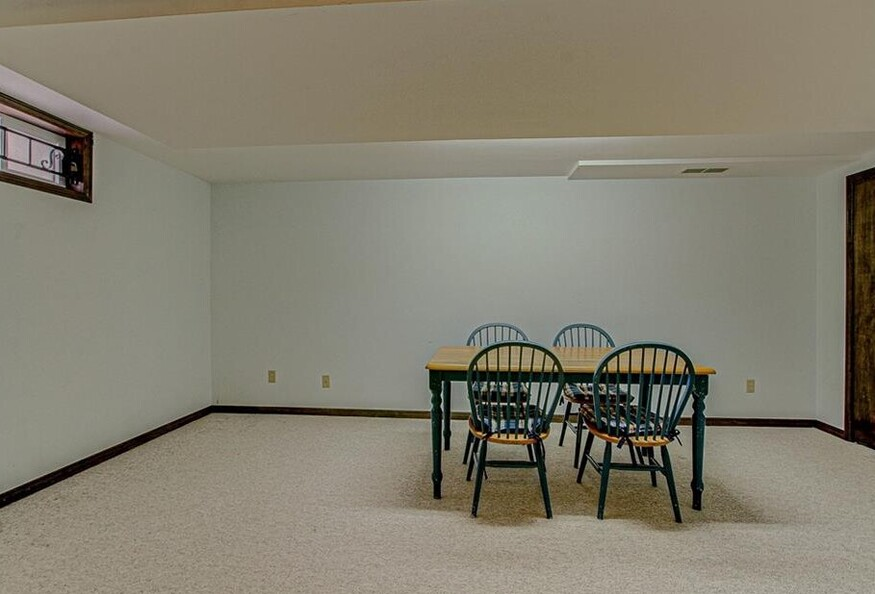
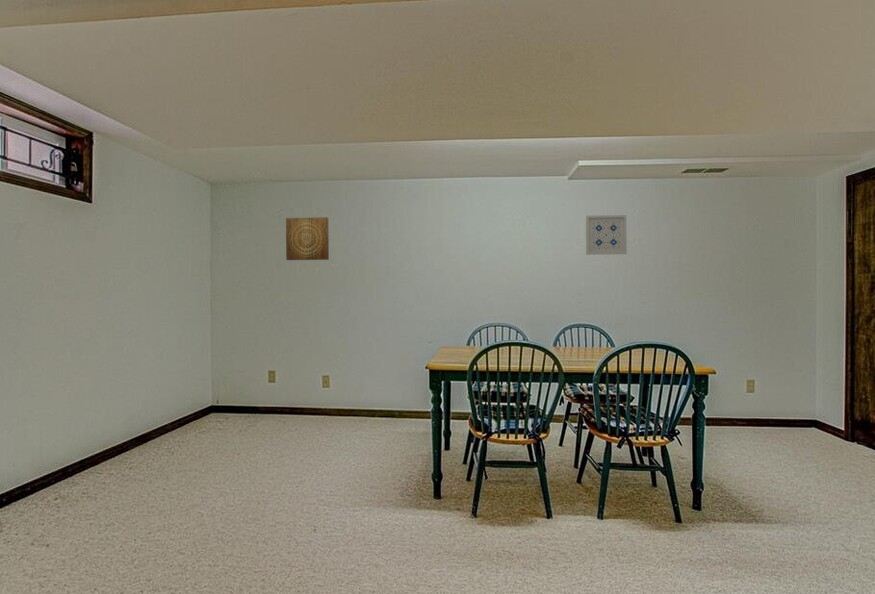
+ wall art [285,216,330,261]
+ wall art [585,214,628,256]
